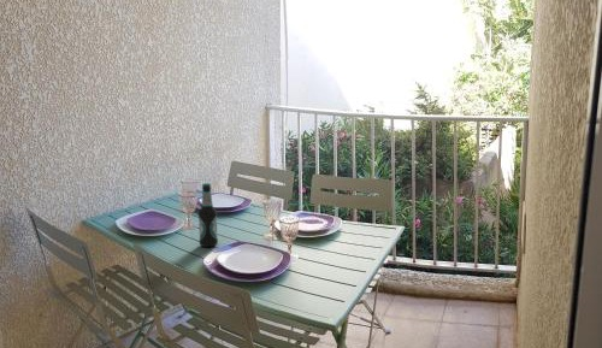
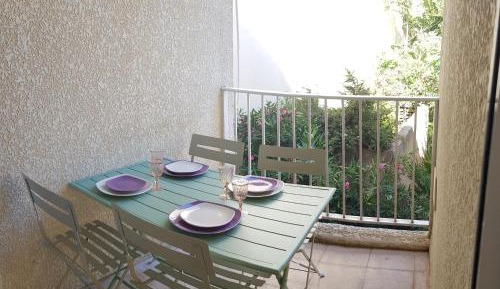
- bottle [197,182,219,248]
